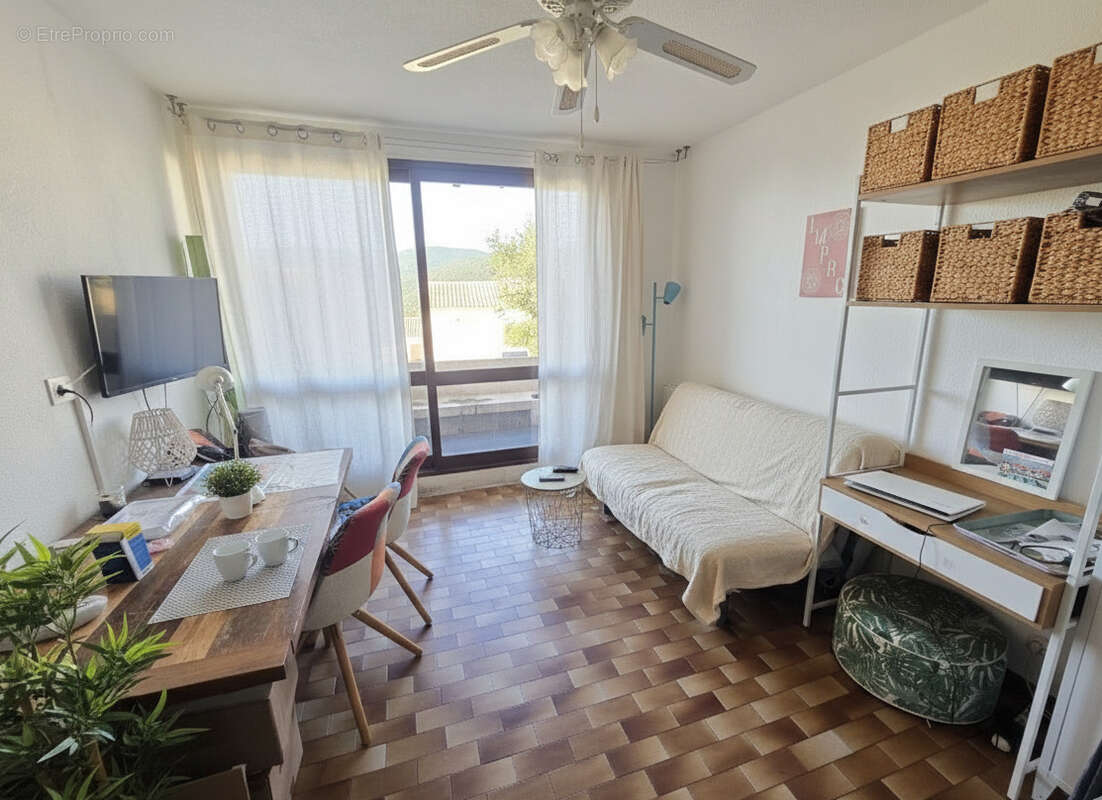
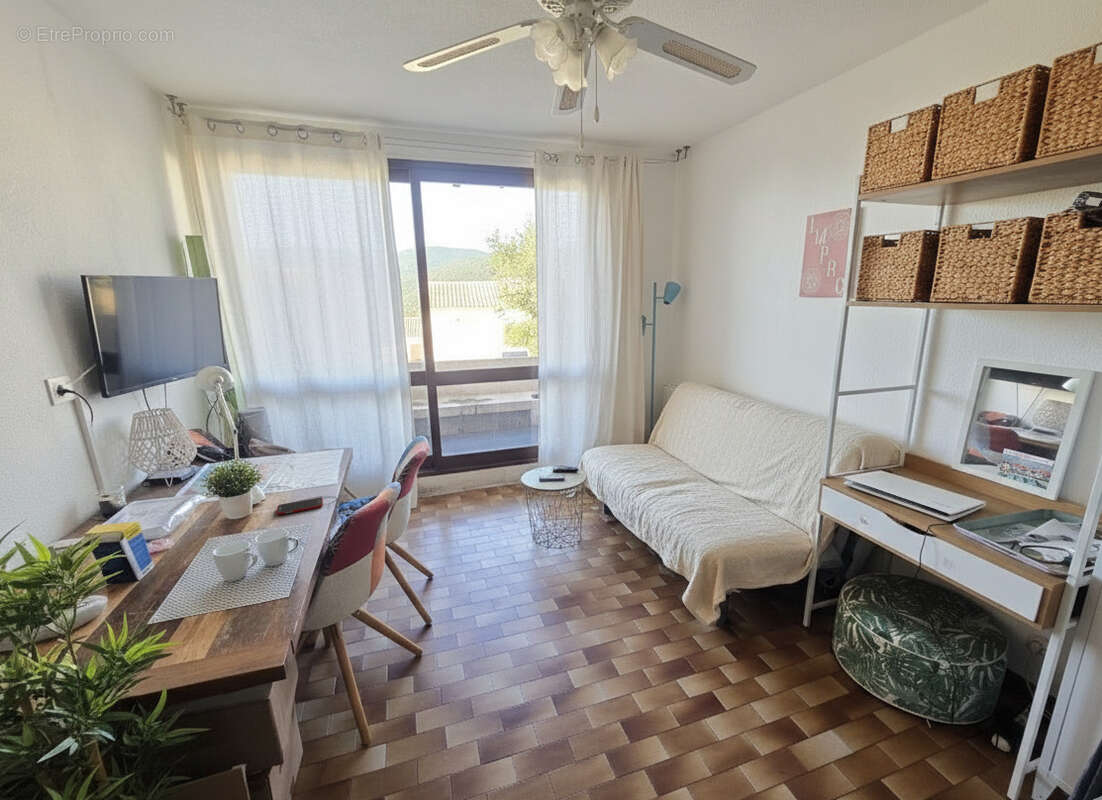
+ cell phone [275,496,324,516]
